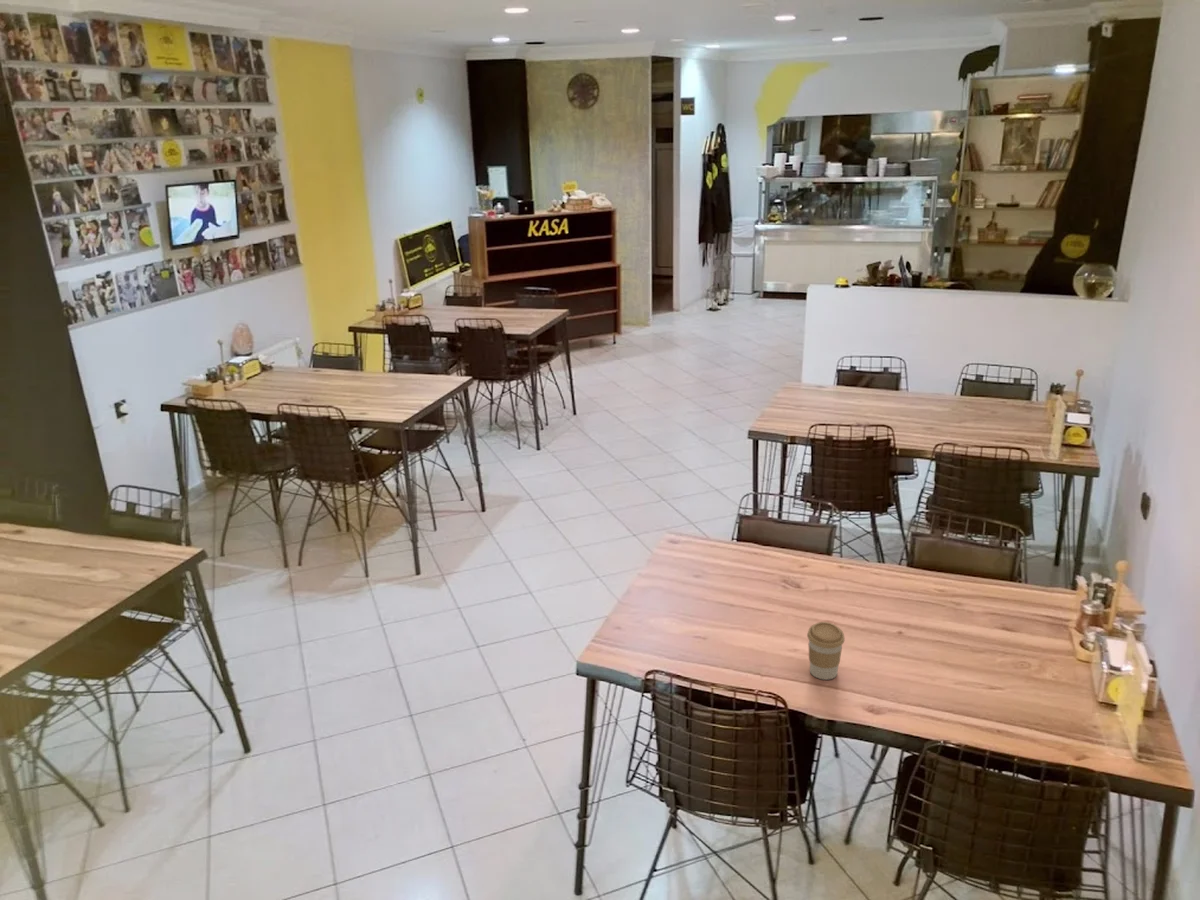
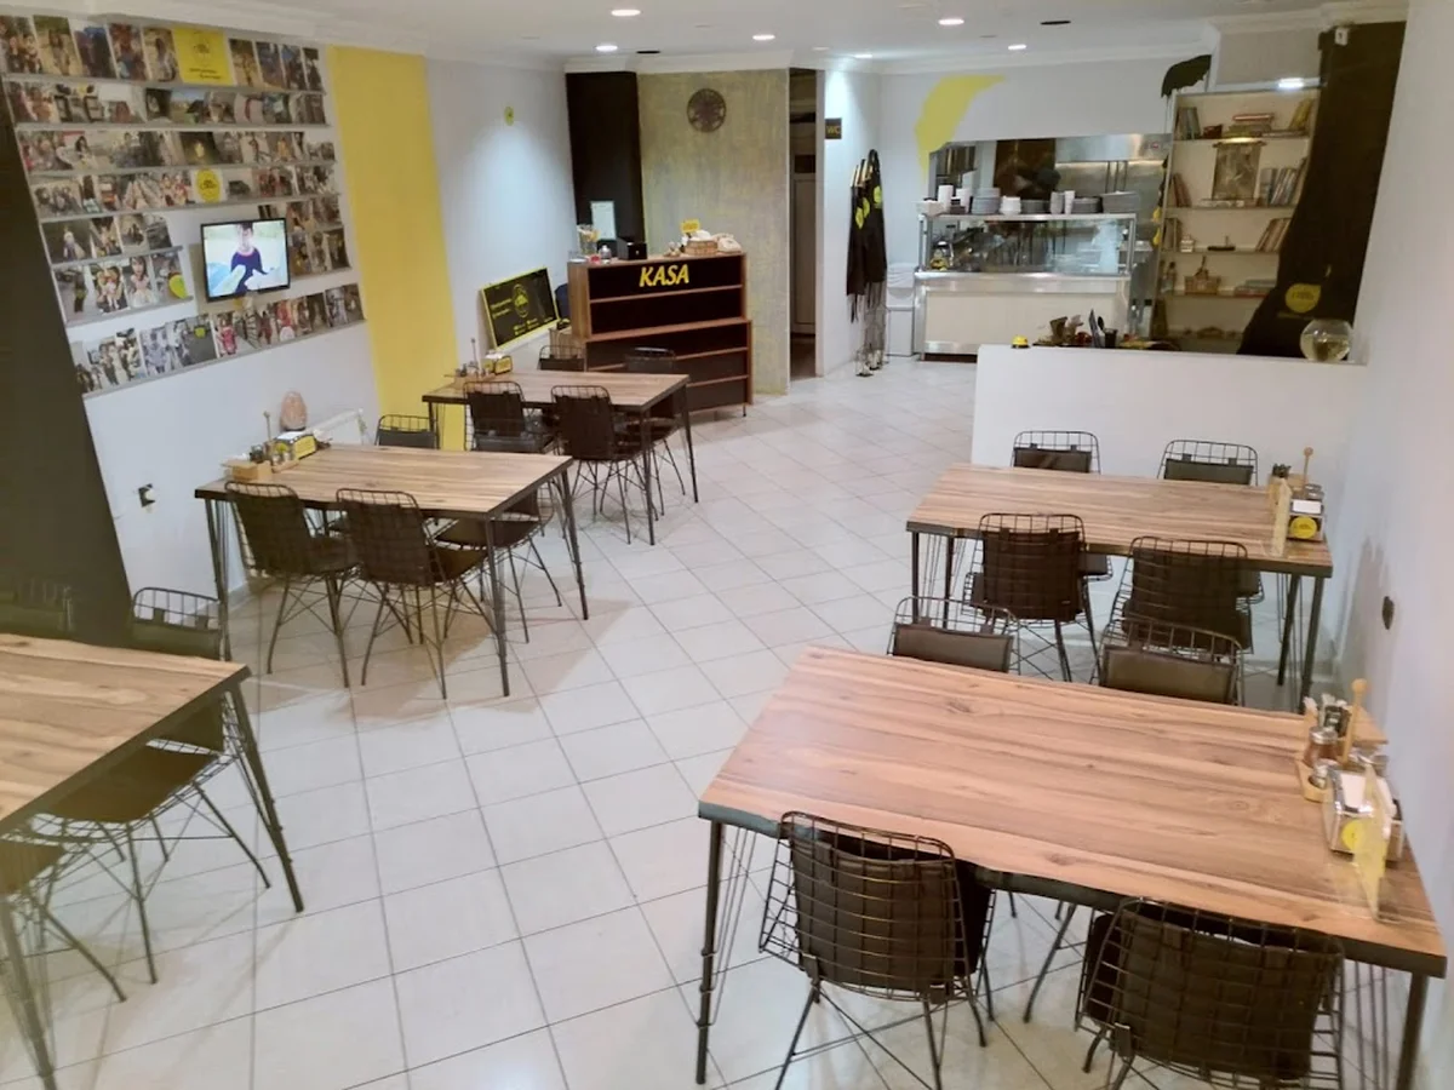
- coffee cup [806,621,846,681]
